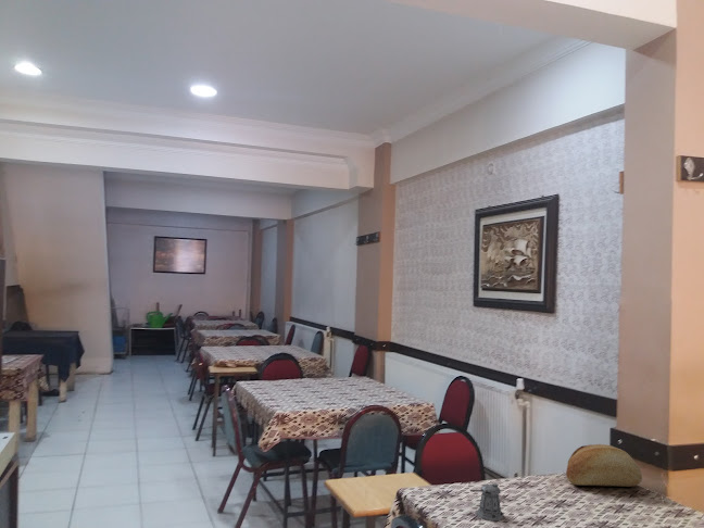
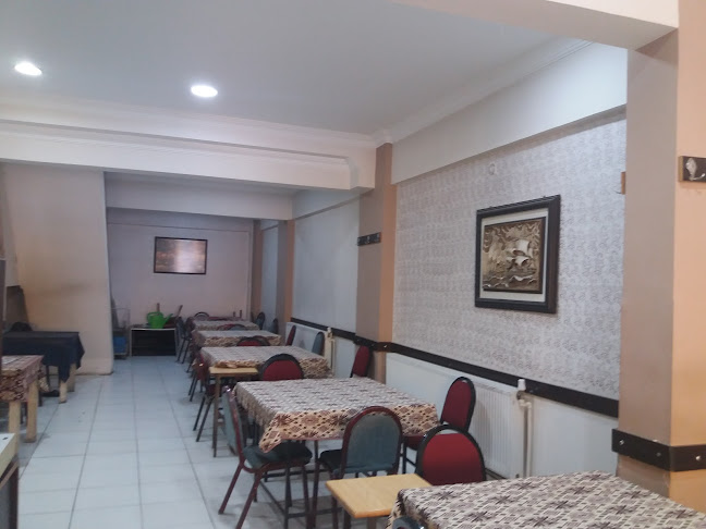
- bread [565,443,643,488]
- pepper shaker [469,482,504,521]
